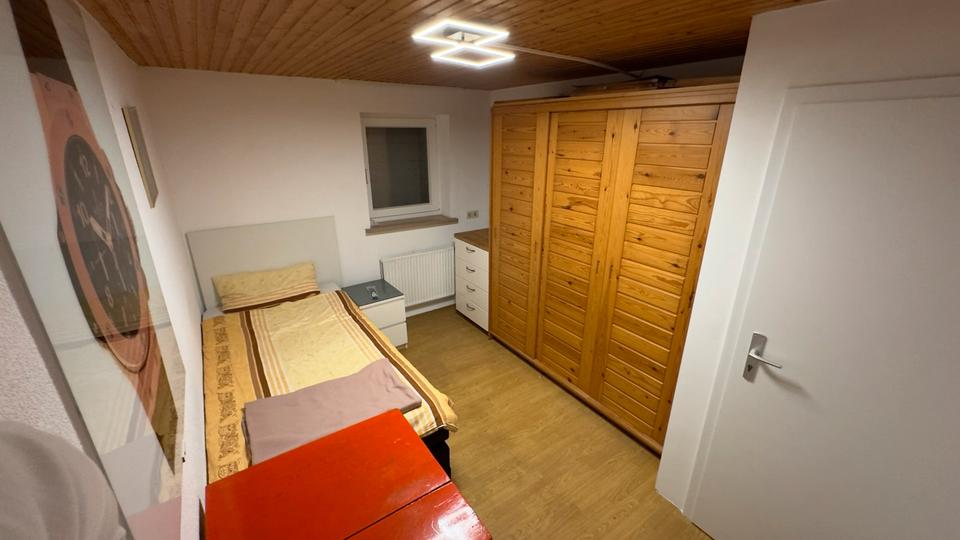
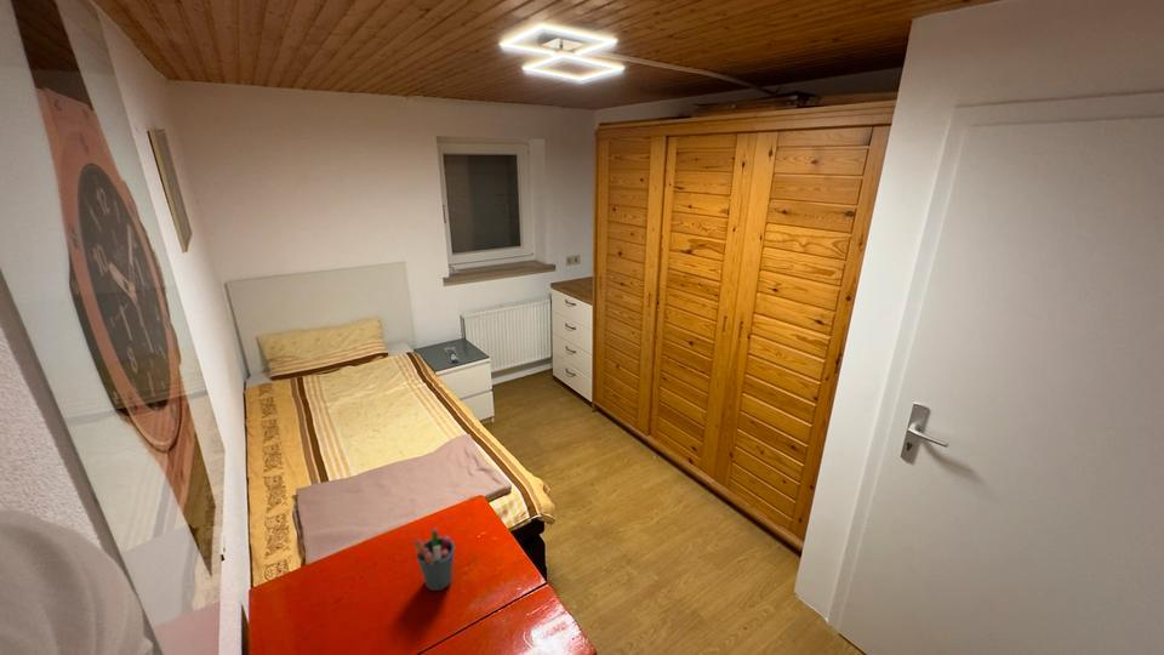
+ pen holder [412,528,456,592]
